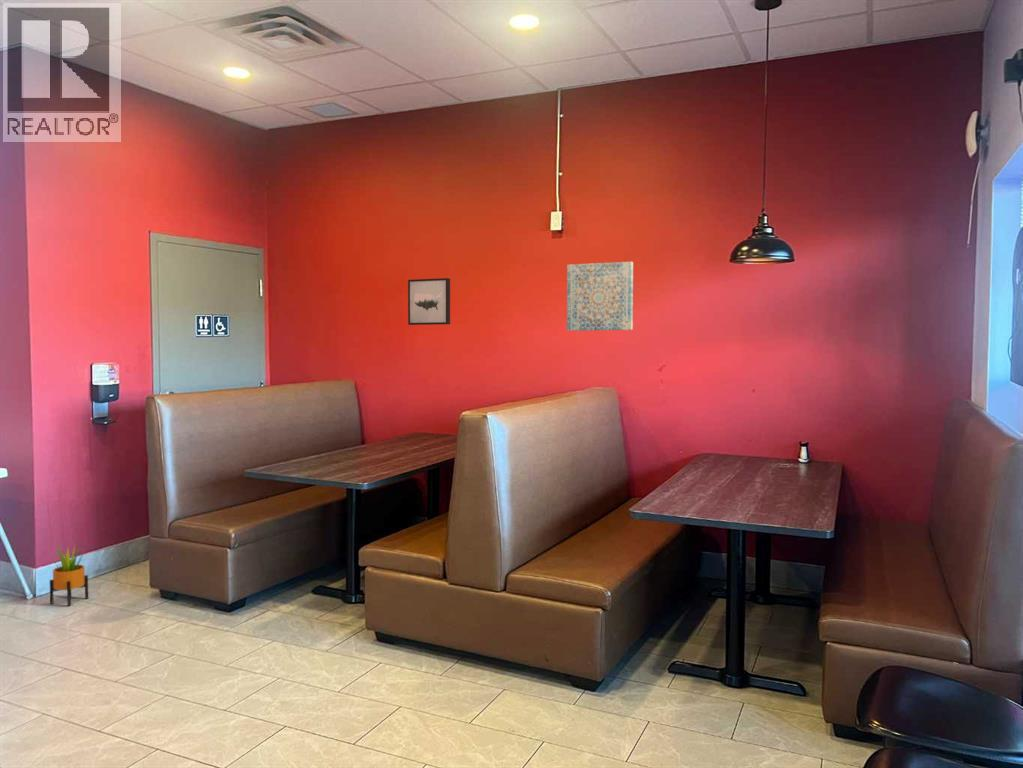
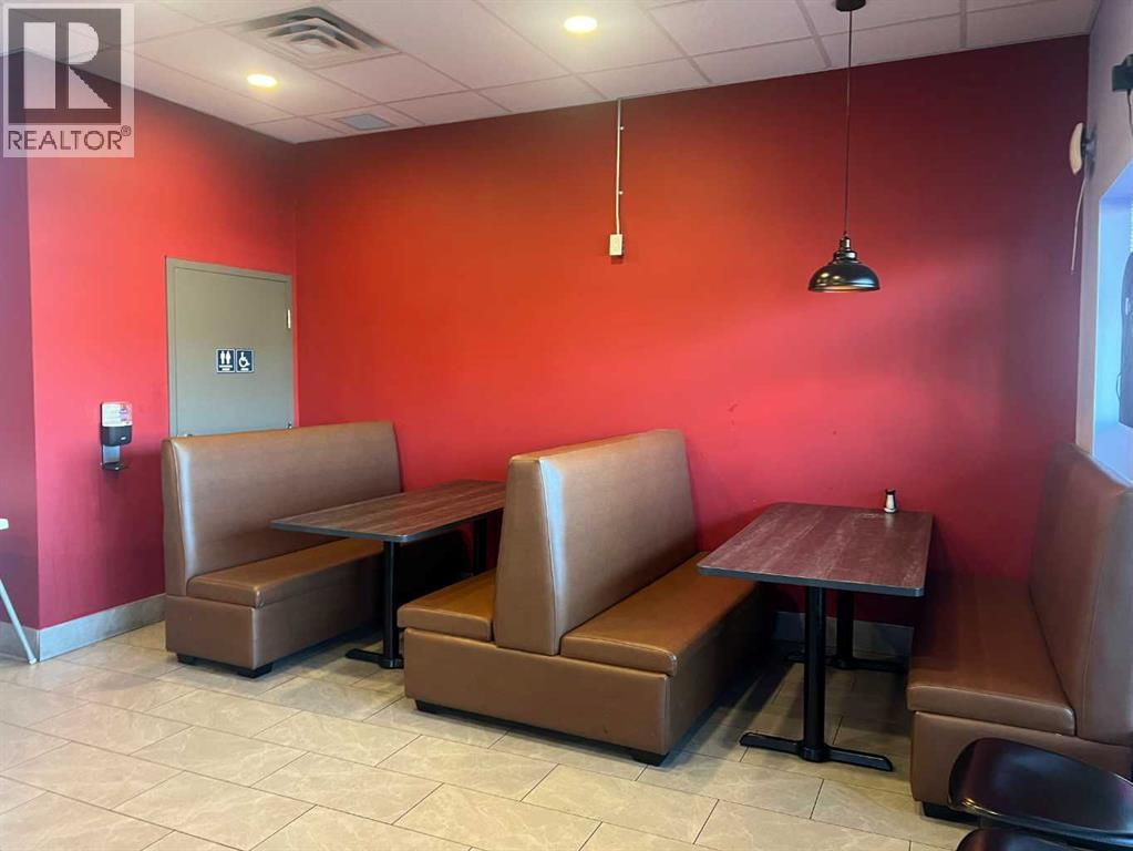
- potted plant [49,544,89,607]
- wall art [566,261,634,332]
- wall art [407,277,451,326]
